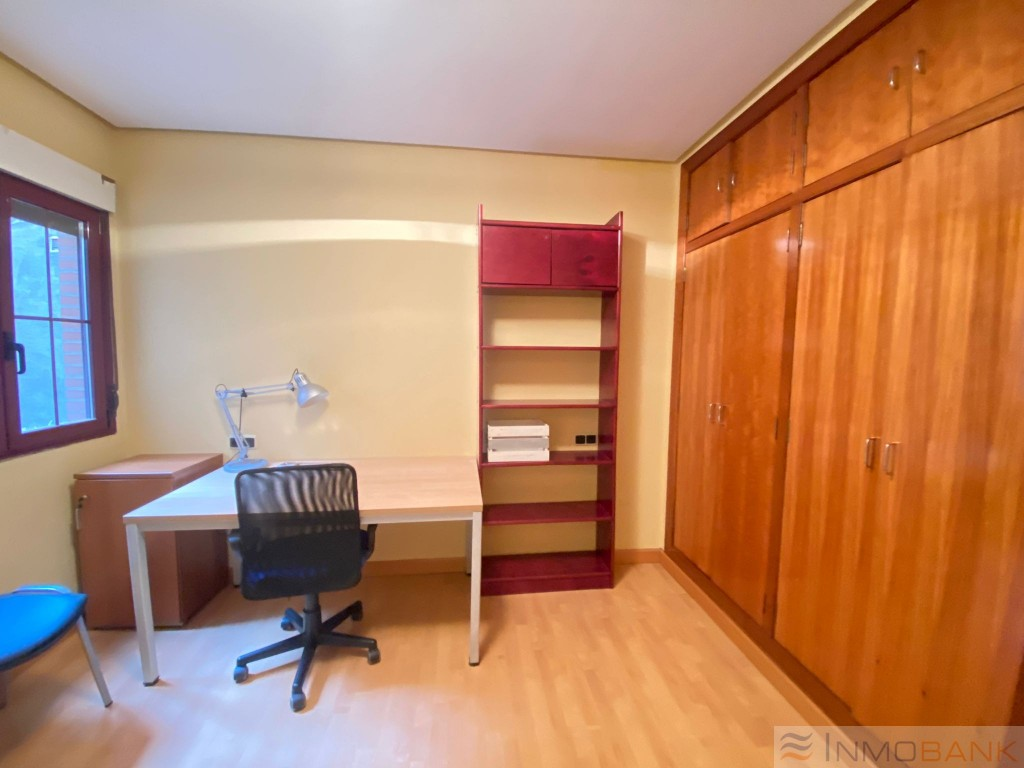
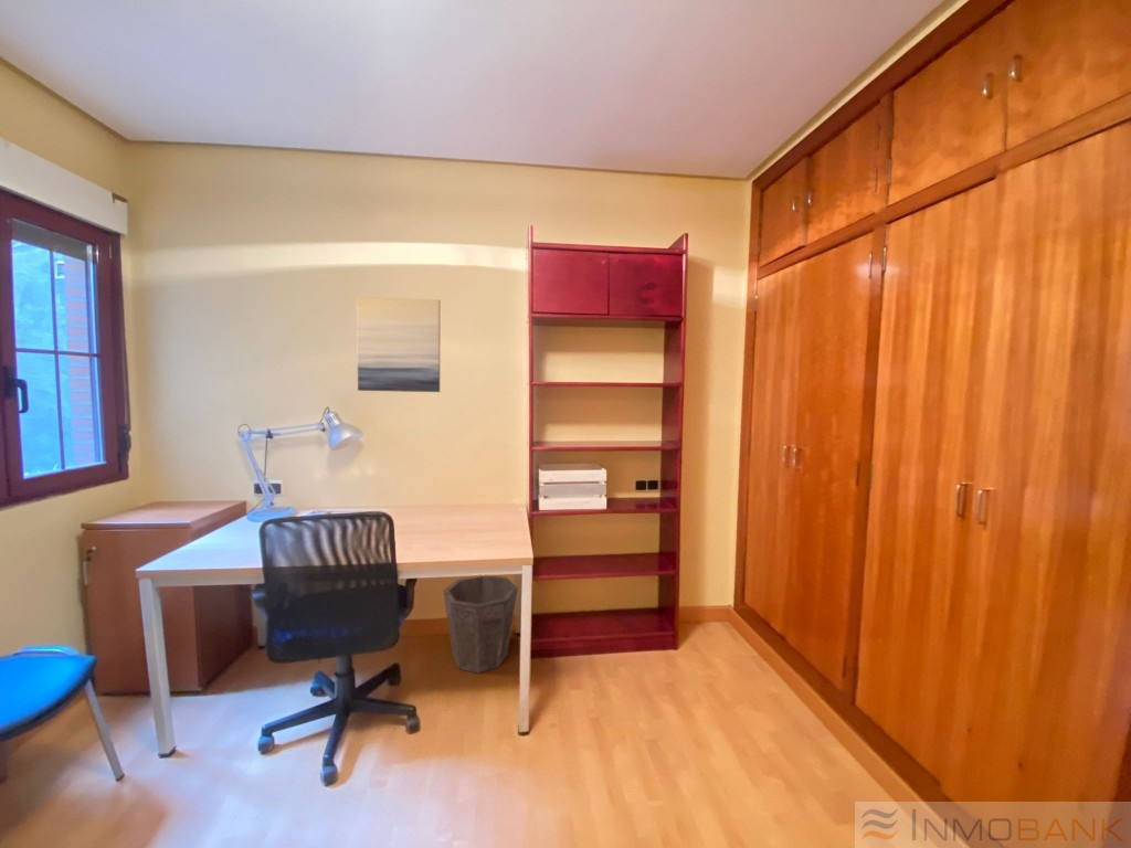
+ wall art [356,295,441,393]
+ waste bin [442,575,519,674]
